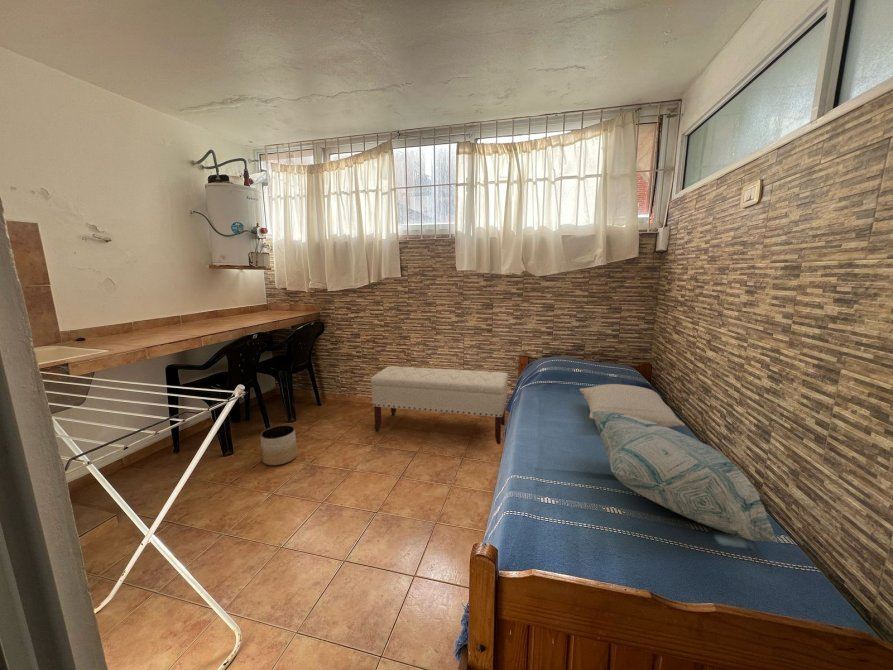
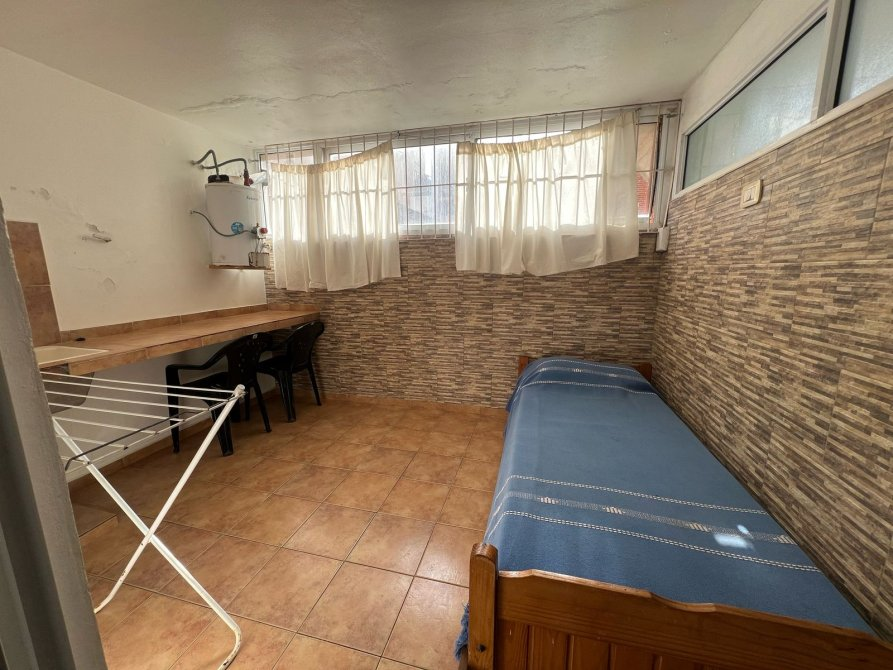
- pillow [579,383,686,428]
- decorative pillow [591,411,779,544]
- bench [370,365,509,445]
- planter [259,424,298,467]
